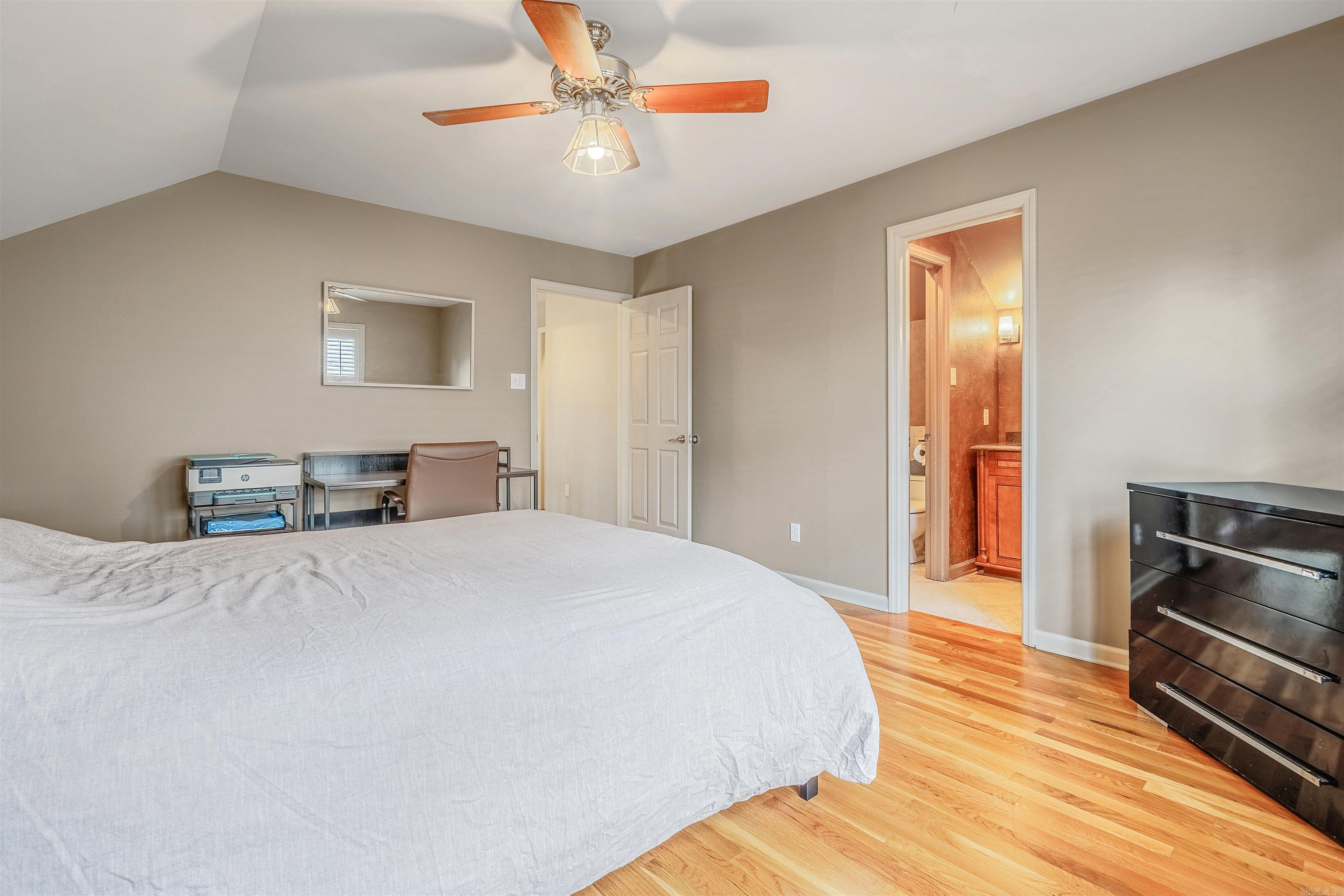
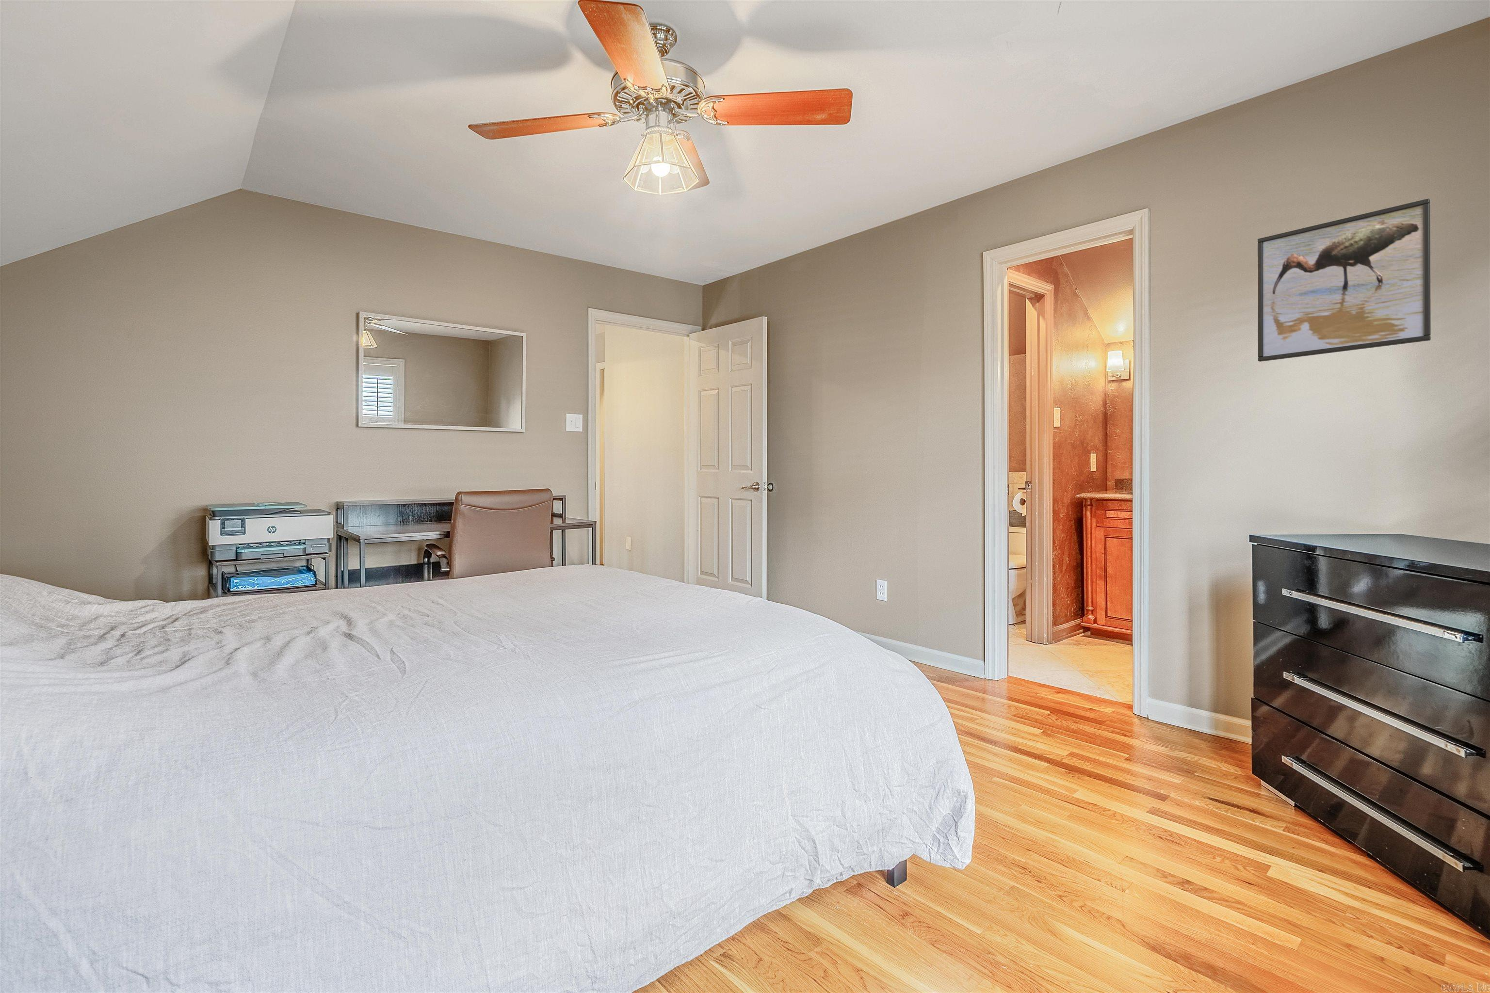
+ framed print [1257,198,1431,362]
